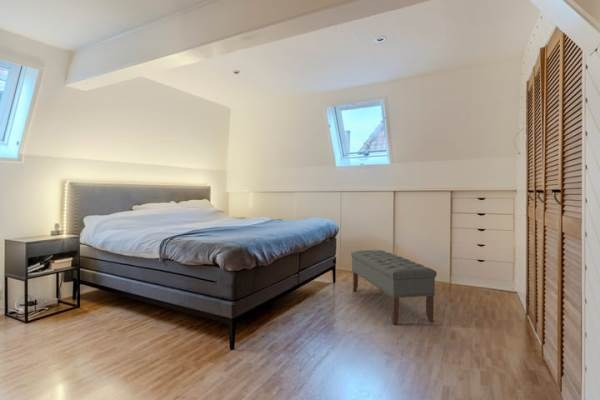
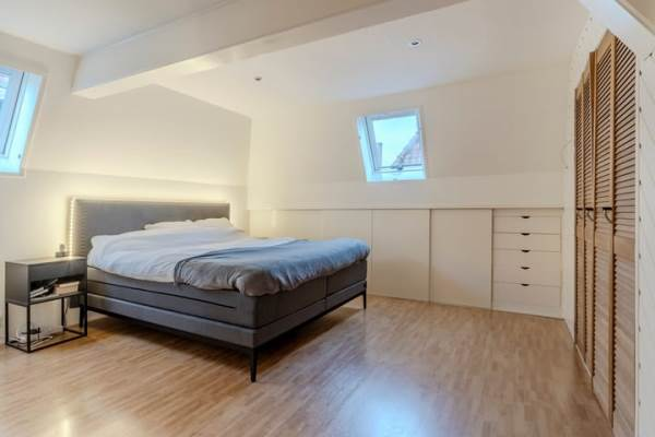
- bench [350,249,437,325]
